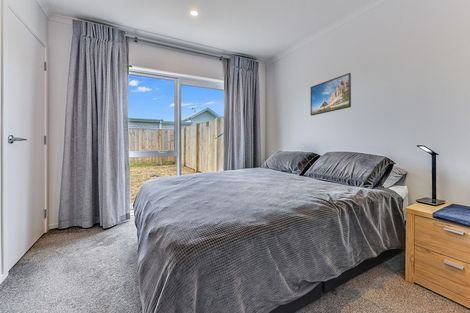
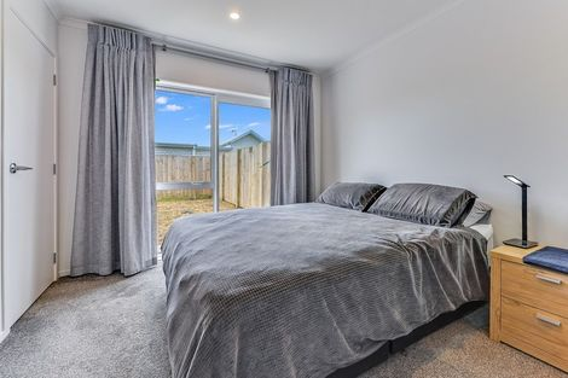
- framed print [309,72,352,117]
